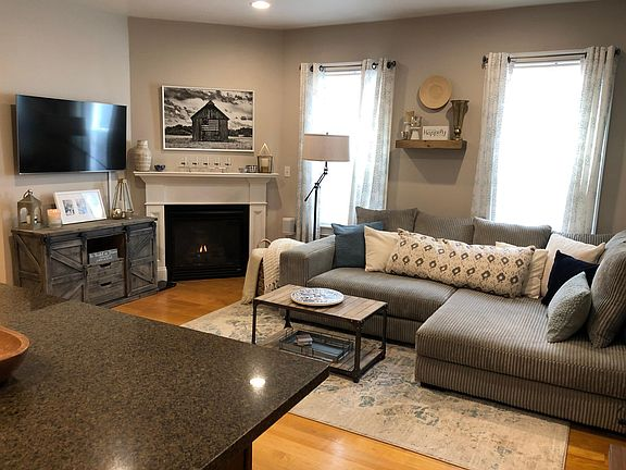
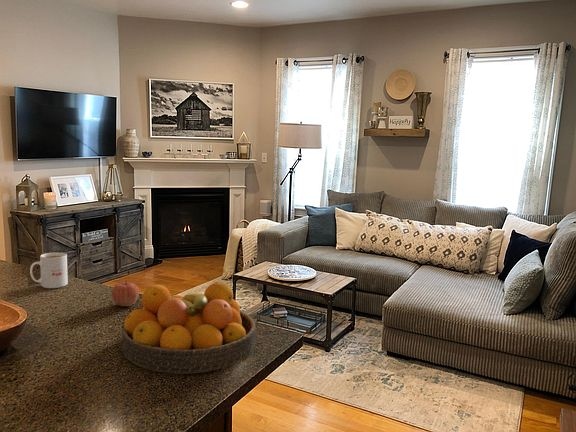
+ apple [111,280,140,307]
+ mug [29,252,69,289]
+ fruit bowl [121,281,257,375]
